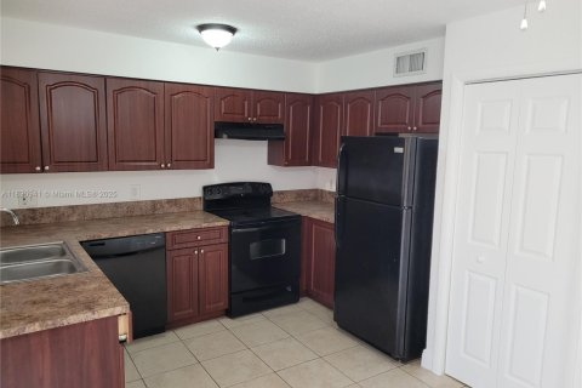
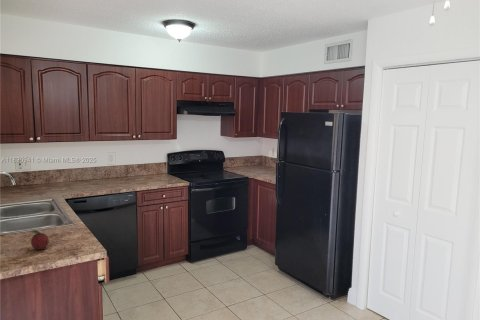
+ fruit [29,229,50,251]
